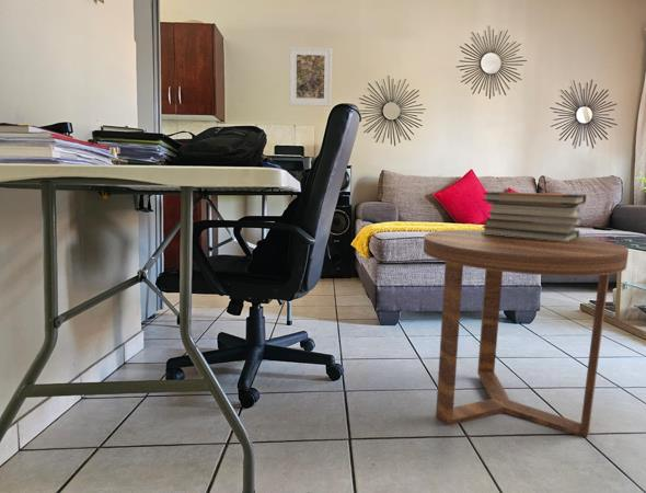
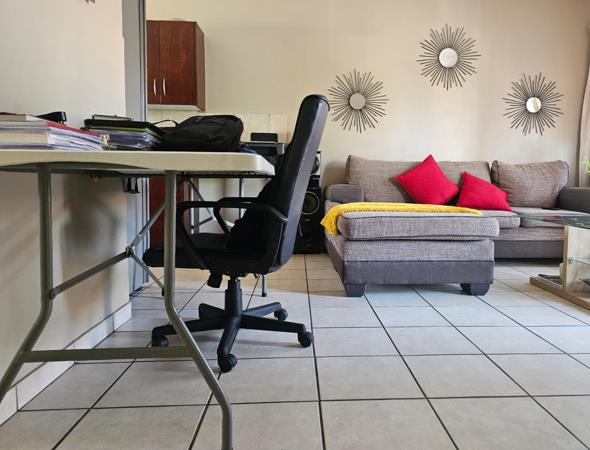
- book stack [481,191,588,242]
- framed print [288,46,333,107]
- side table [423,229,630,438]
